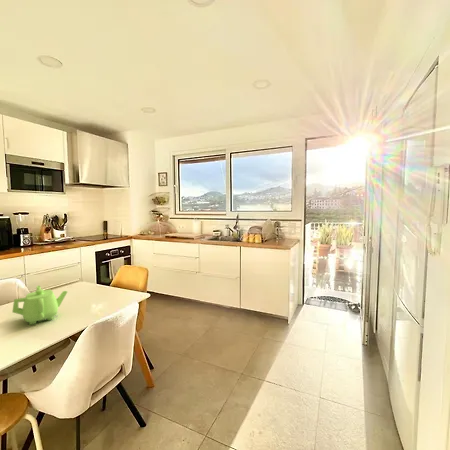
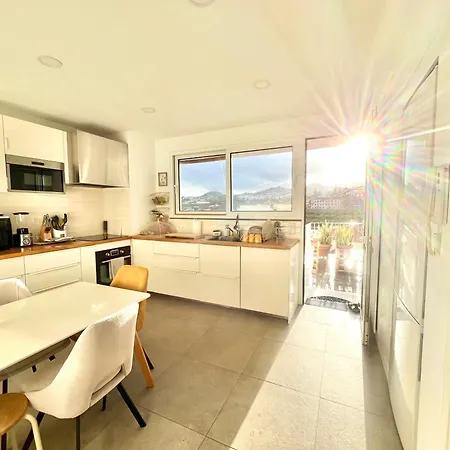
- teapot [11,285,68,326]
